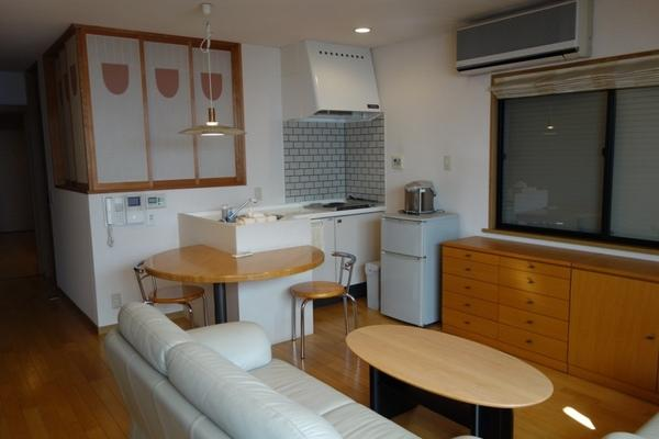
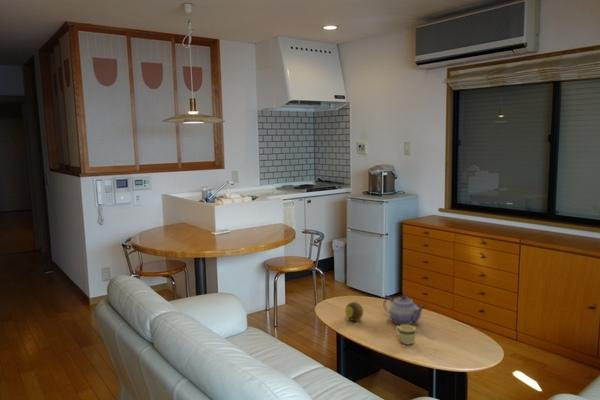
+ fruit [344,301,364,322]
+ mug [394,324,417,346]
+ teapot [382,294,426,326]
